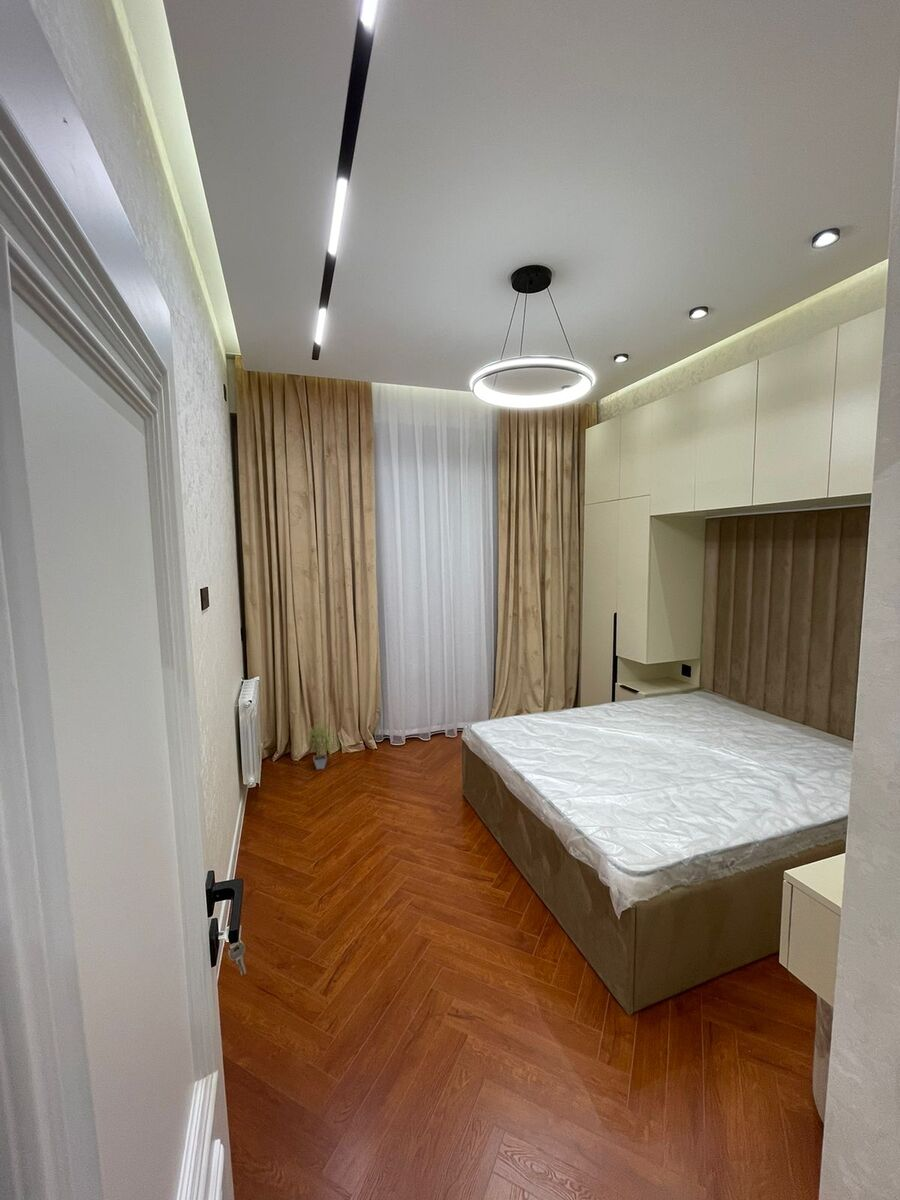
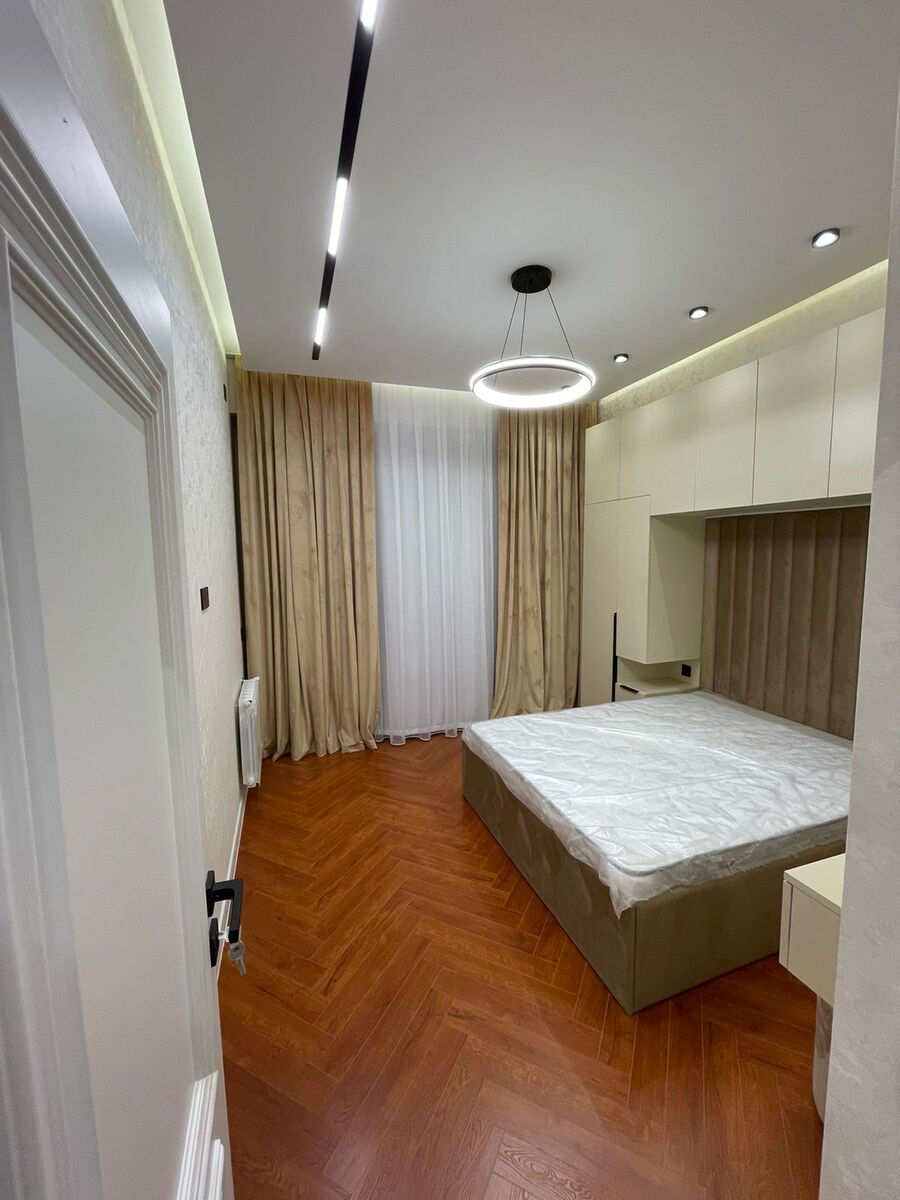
- potted plant [303,720,340,771]
